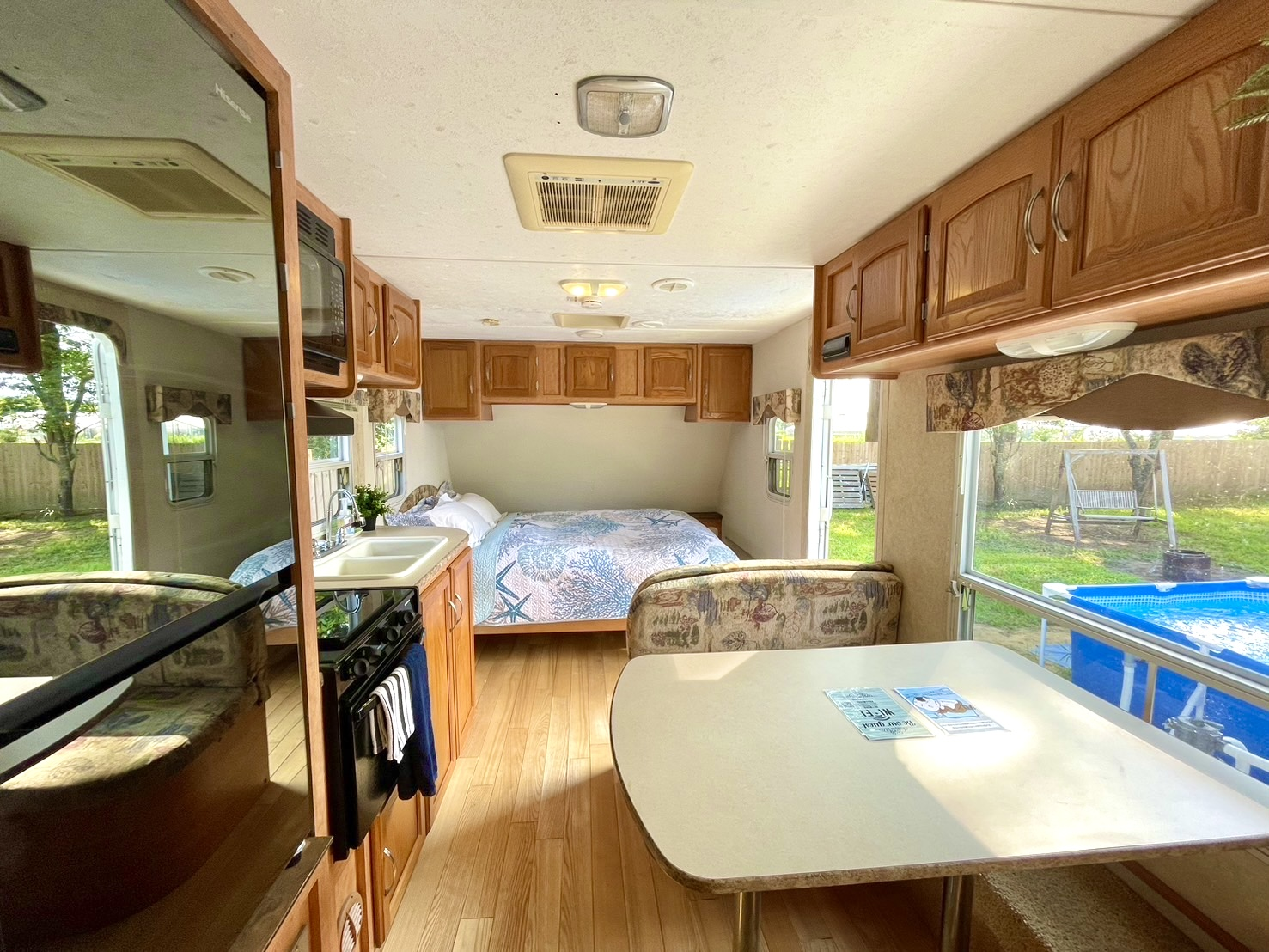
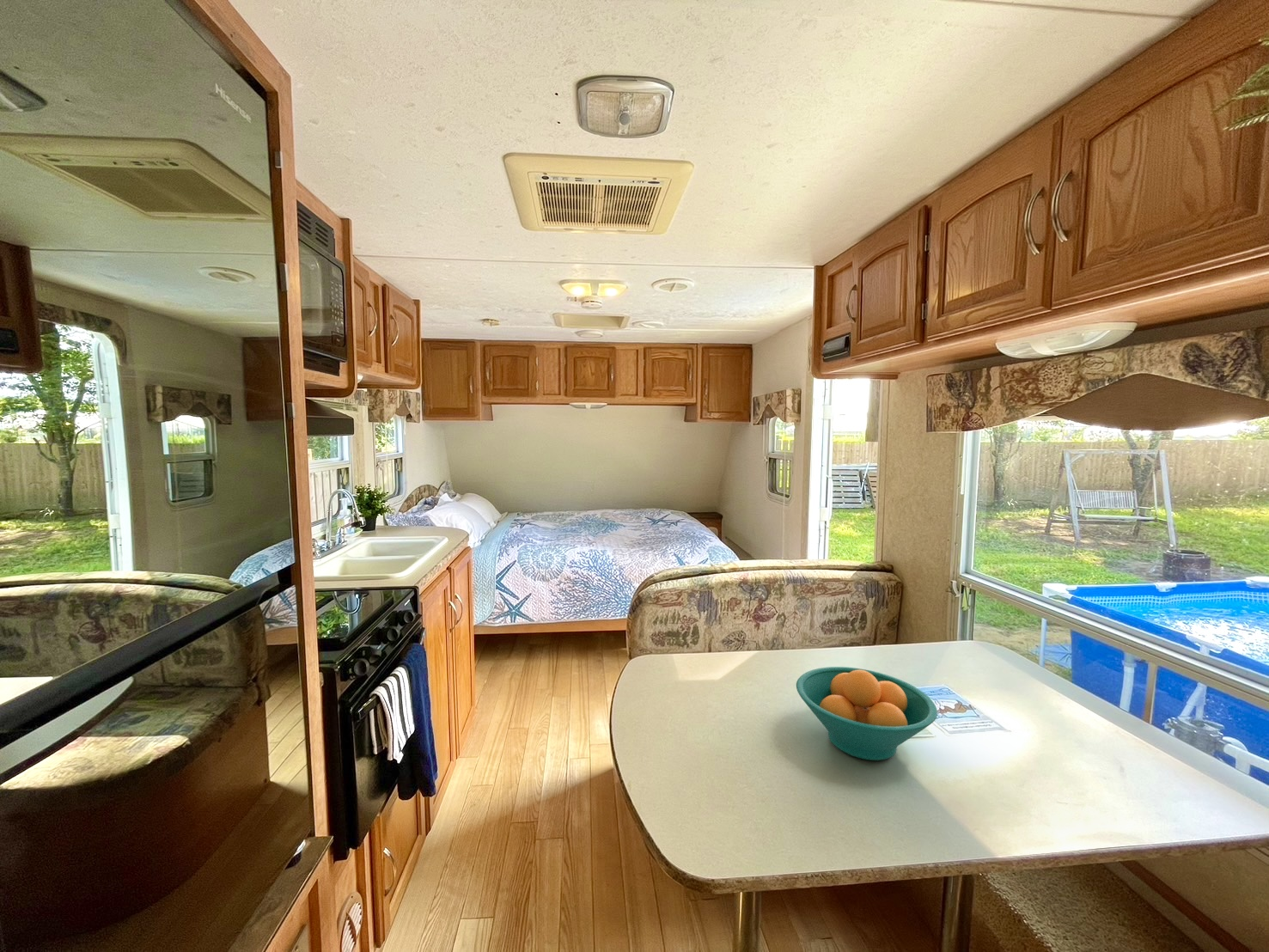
+ fruit bowl [796,666,938,761]
